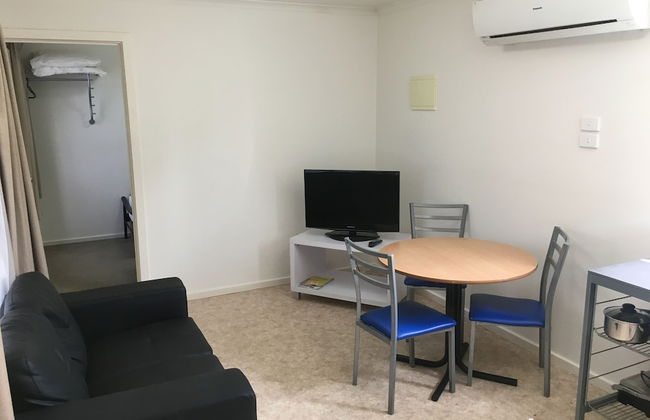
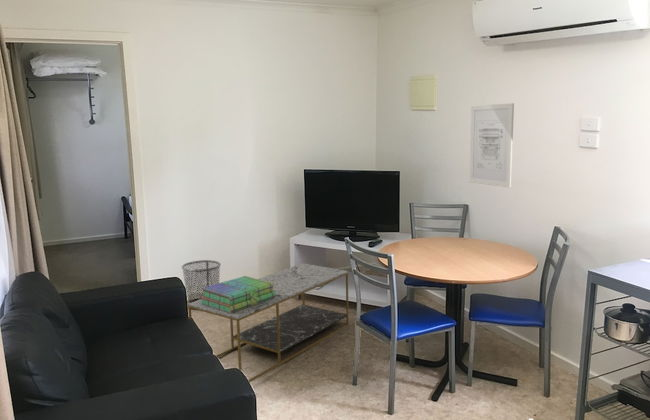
+ coffee table [187,262,350,383]
+ wall art [468,102,515,189]
+ waste bin [181,259,222,305]
+ stack of books [200,275,276,313]
